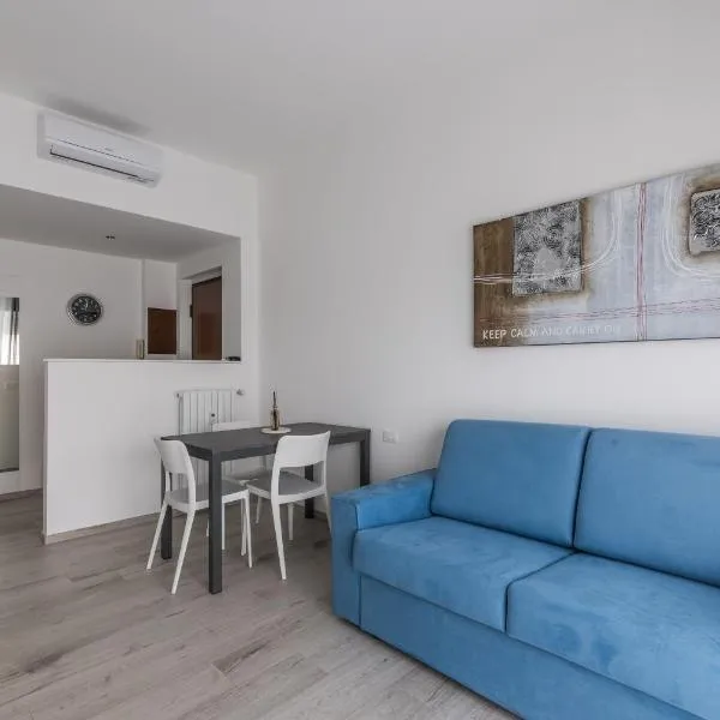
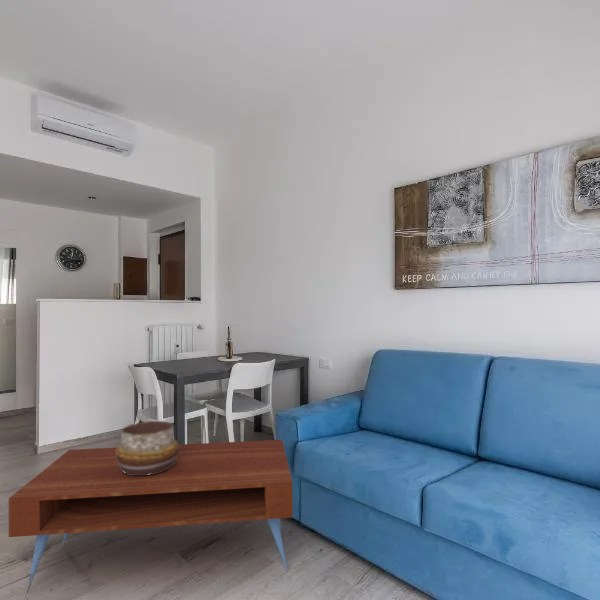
+ coffee table [8,439,294,594]
+ decorative bowl [116,420,179,475]
